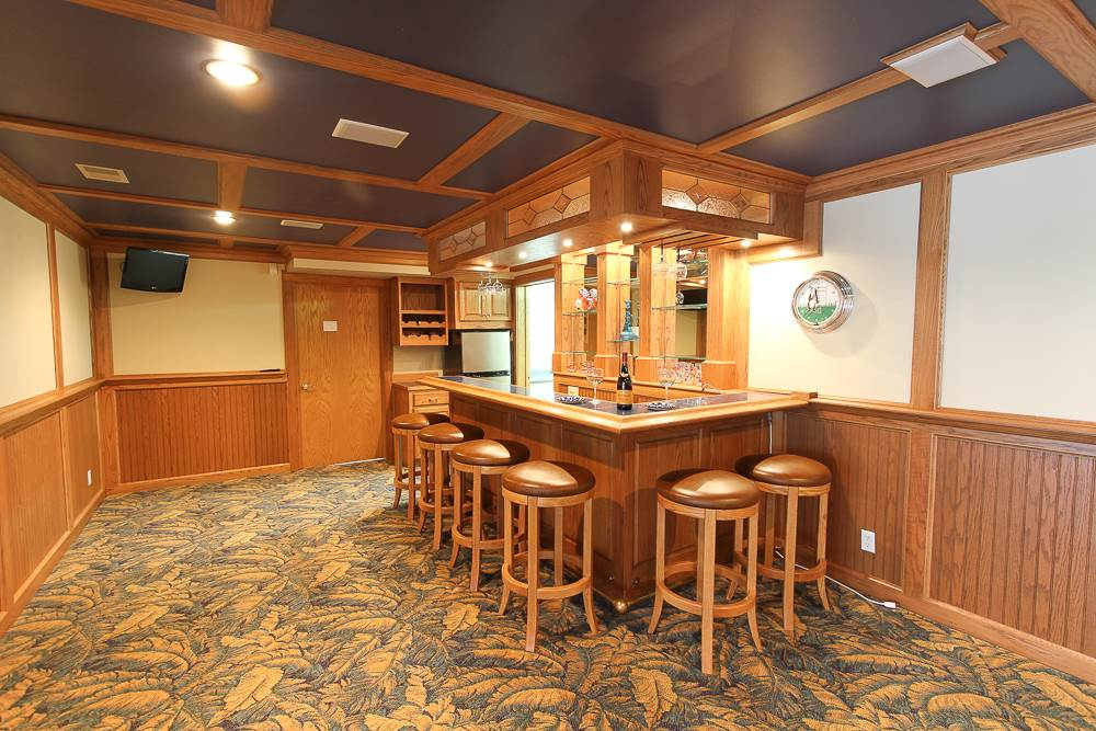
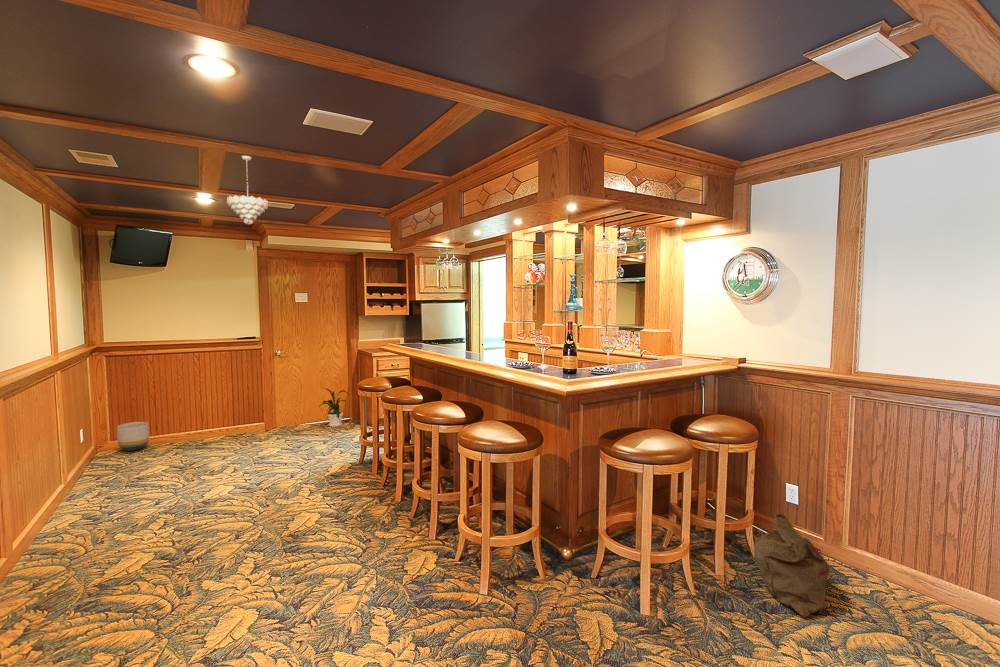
+ house plant [319,387,351,428]
+ bag [753,510,831,620]
+ planter [116,421,150,452]
+ pendant light [226,155,269,226]
